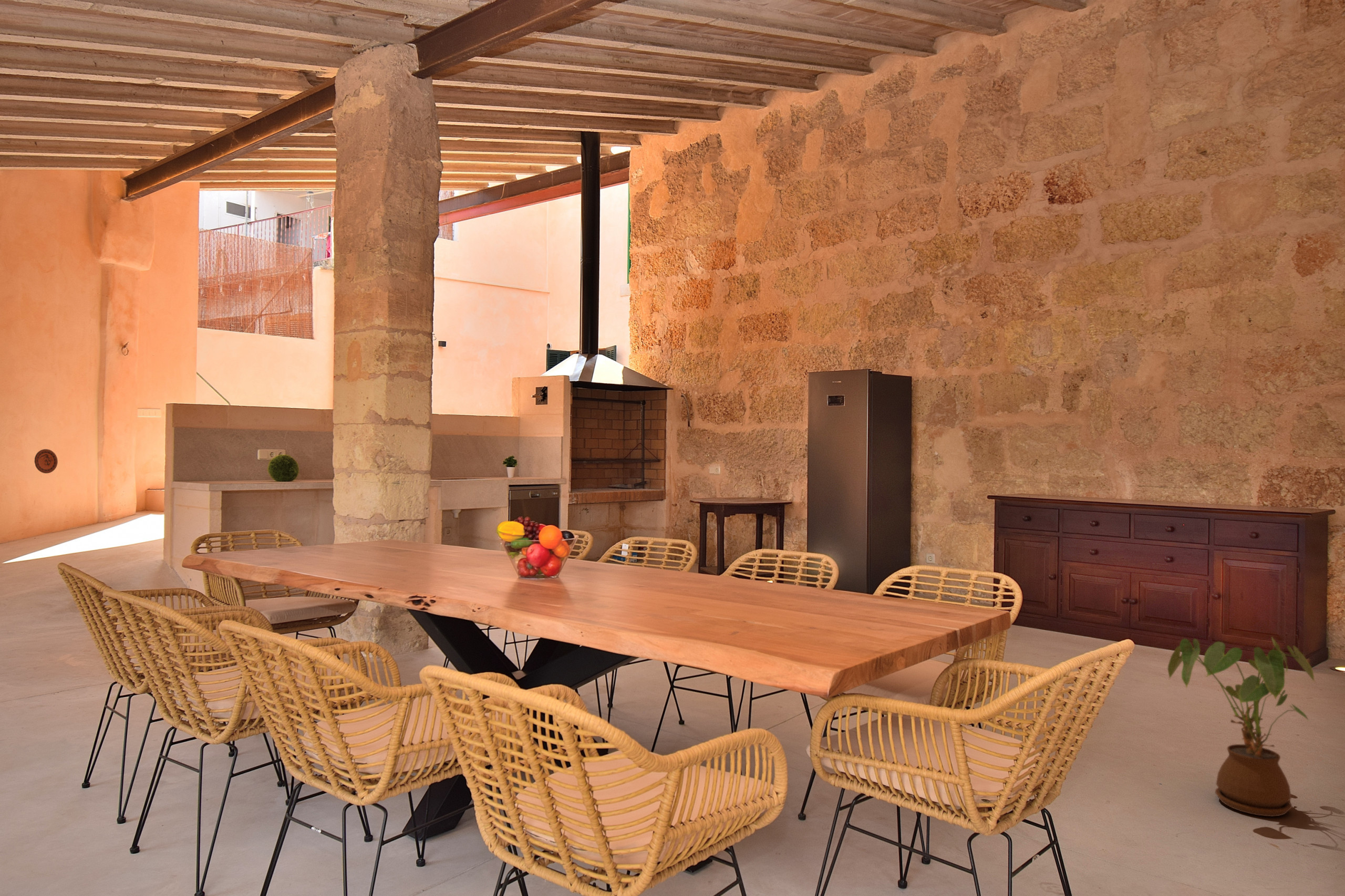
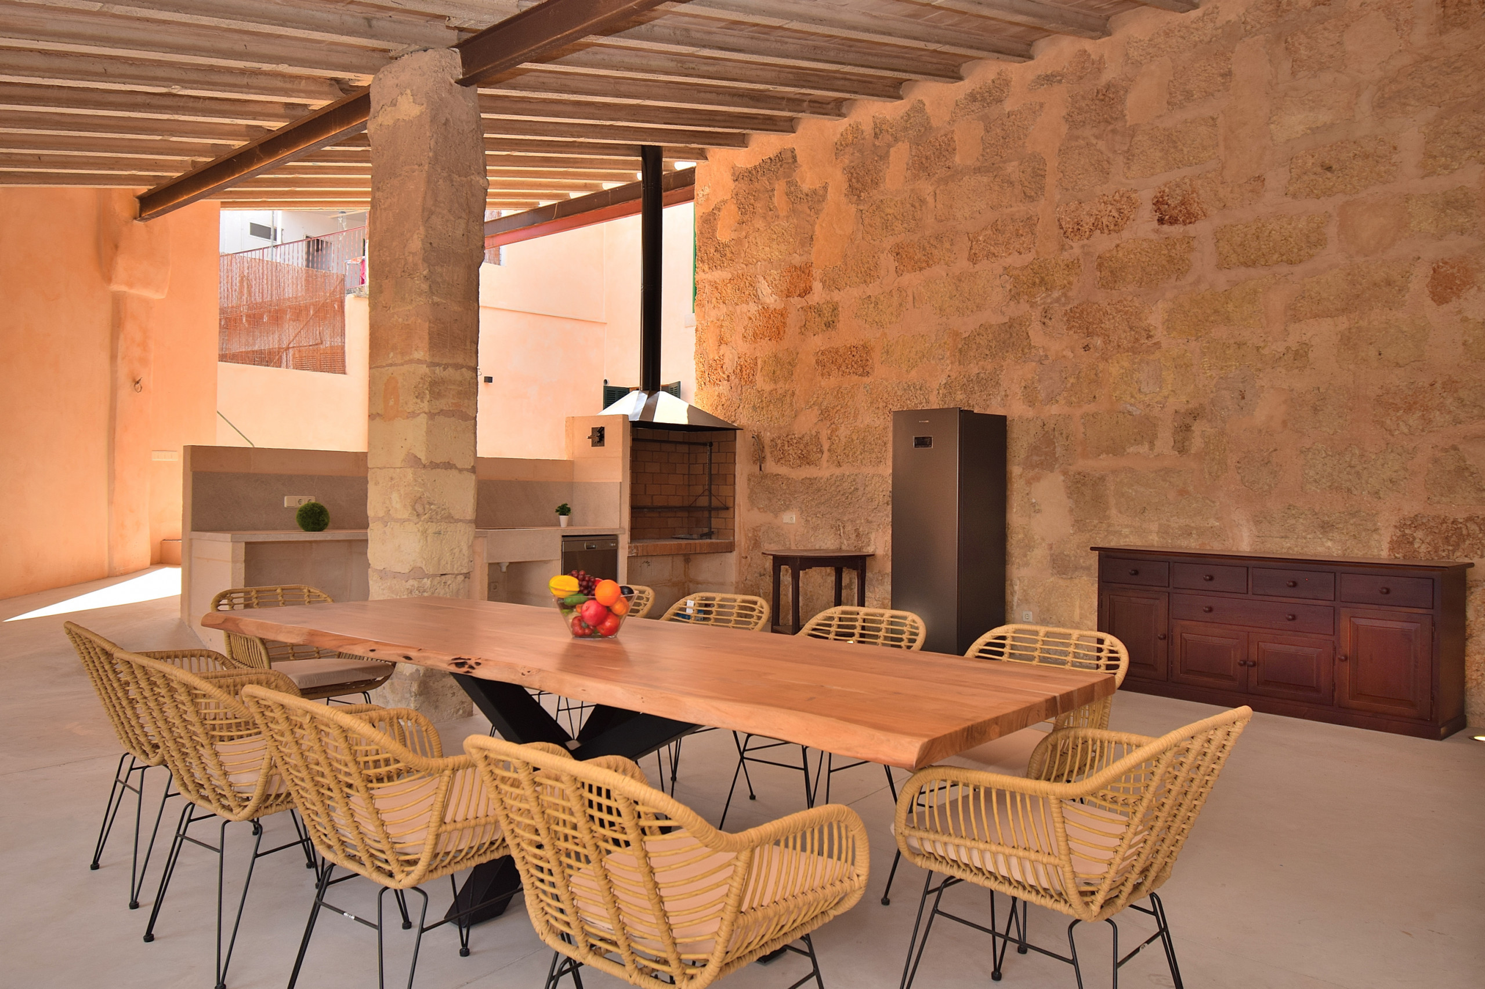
- decorative plate [34,449,58,474]
- house plant [1167,636,1317,817]
